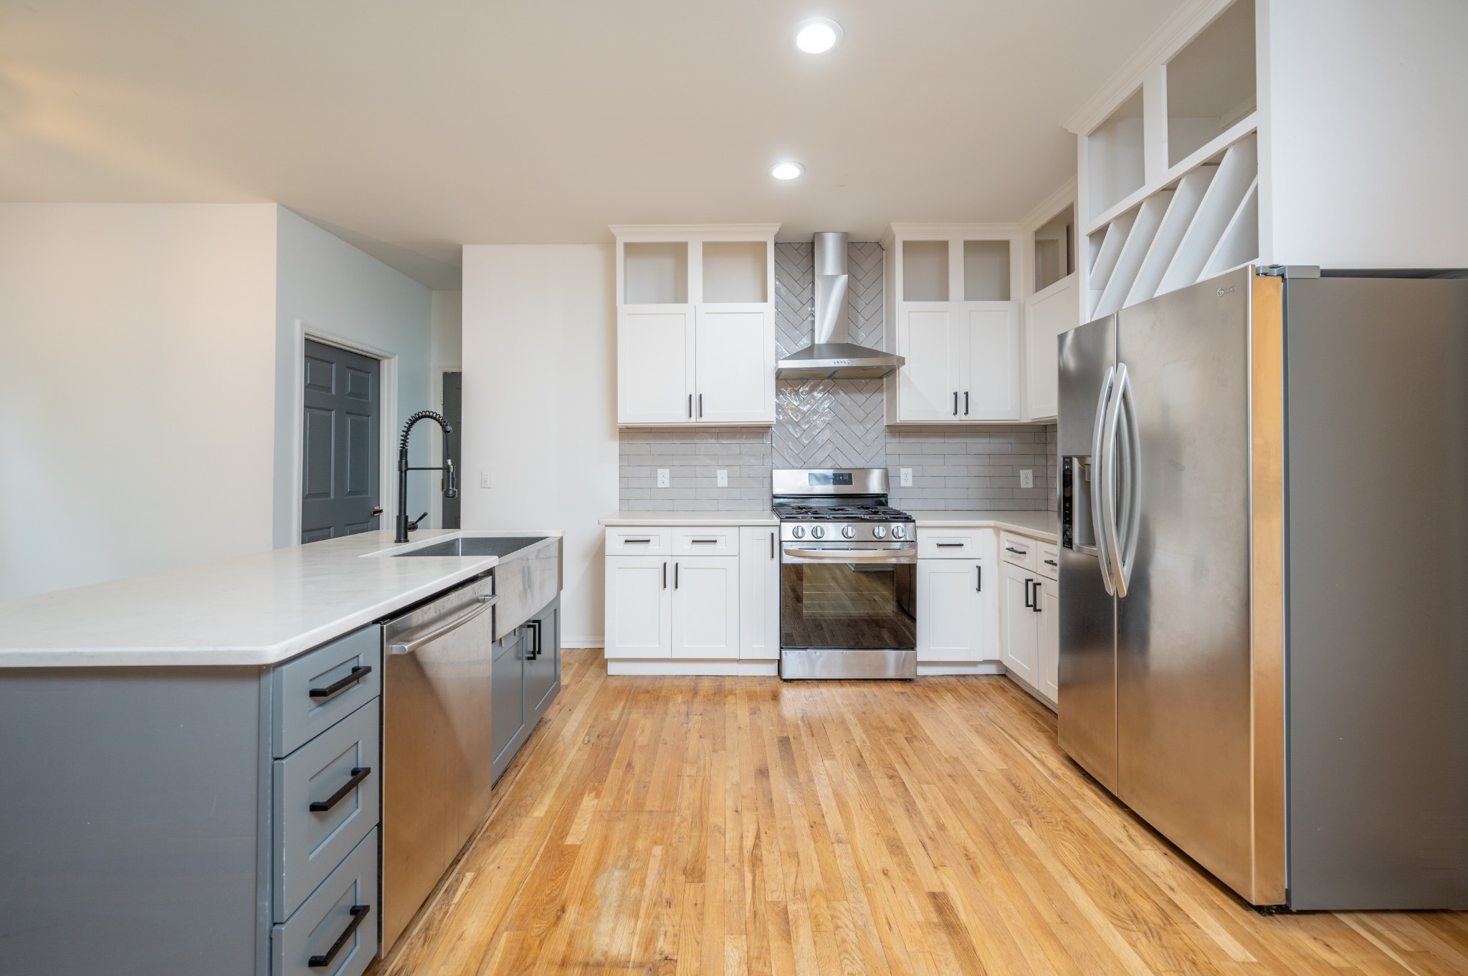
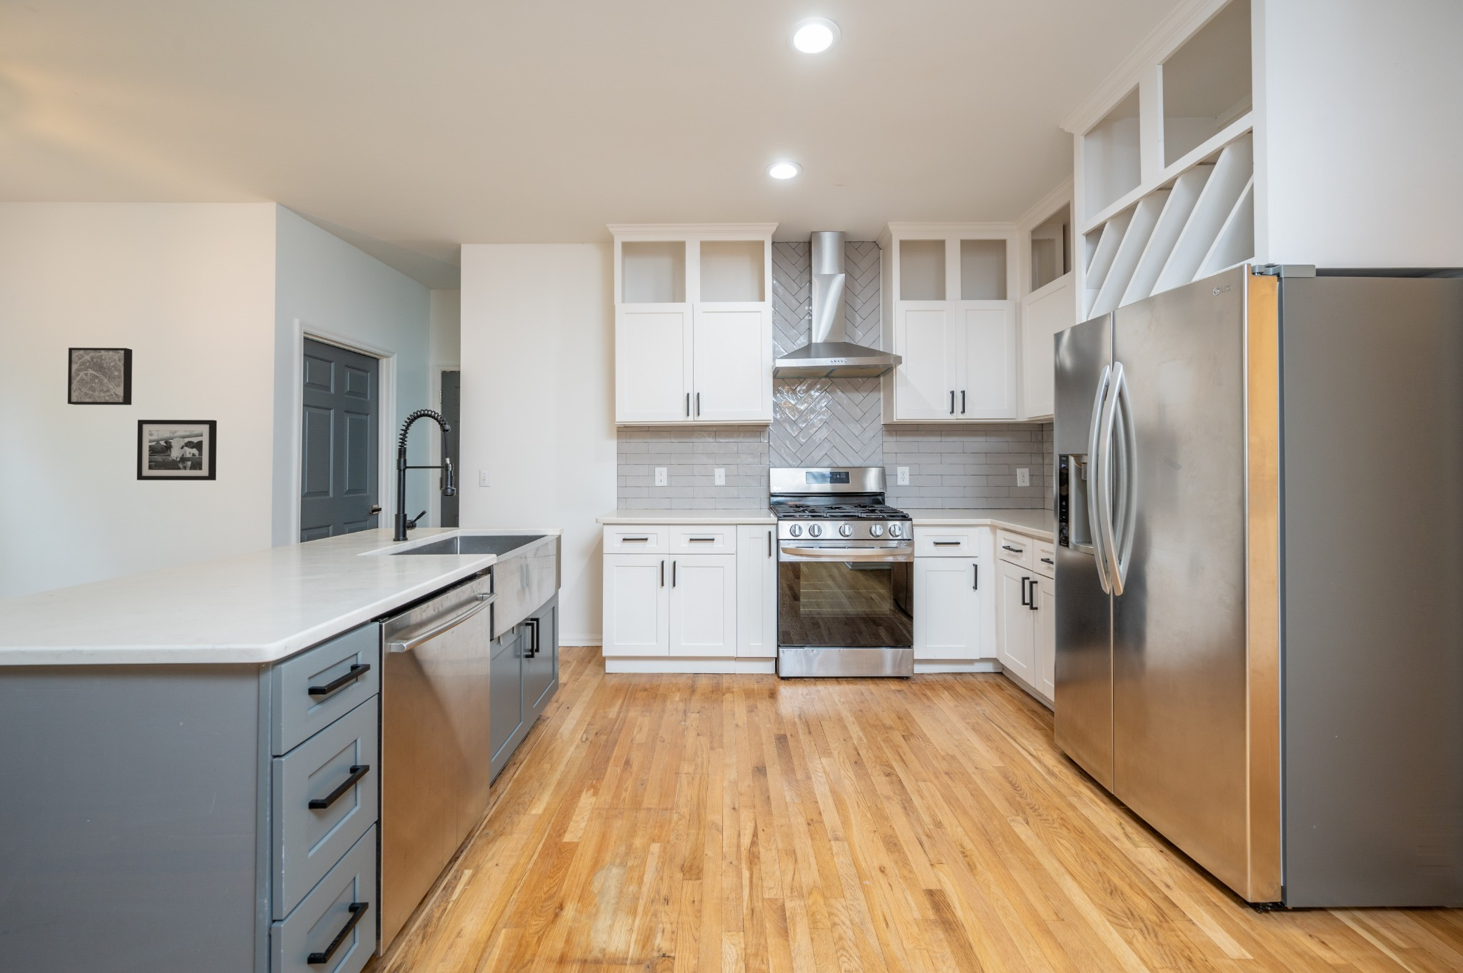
+ wall art [67,346,133,405]
+ picture frame [137,419,217,481]
